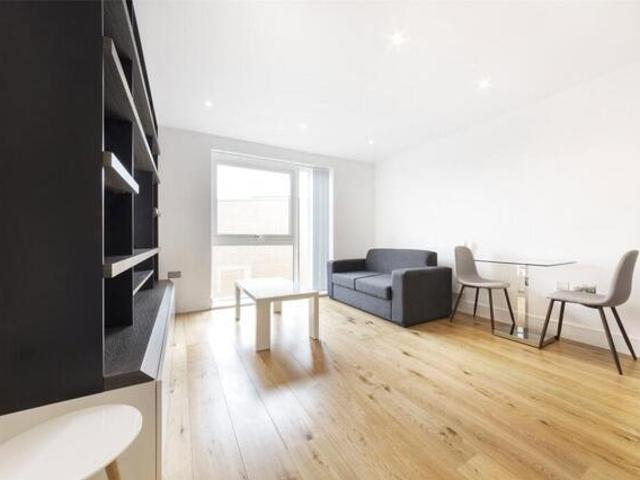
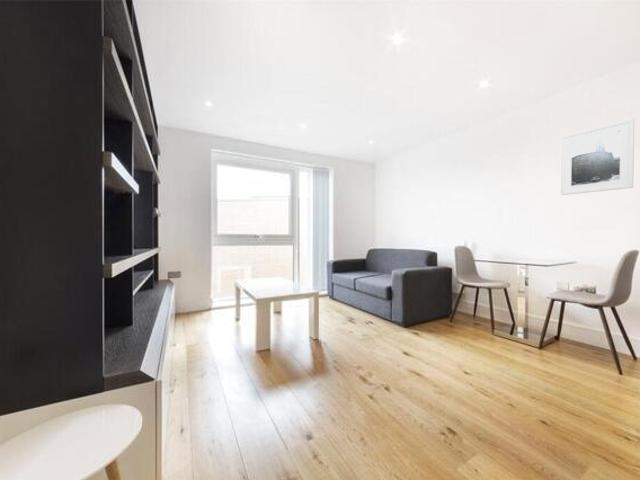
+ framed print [560,117,635,196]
